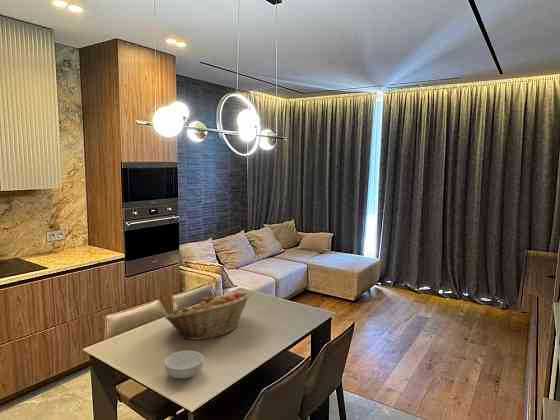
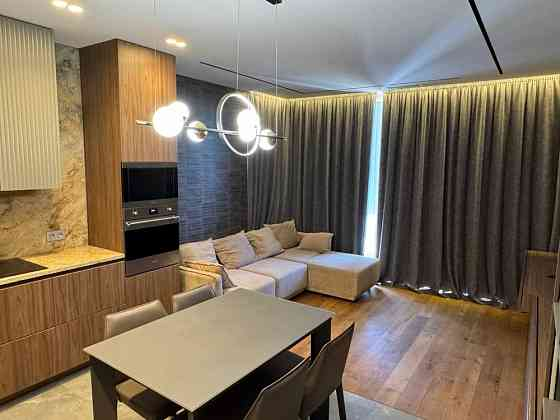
- fruit basket [164,291,252,341]
- cereal bowl [163,350,204,380]
